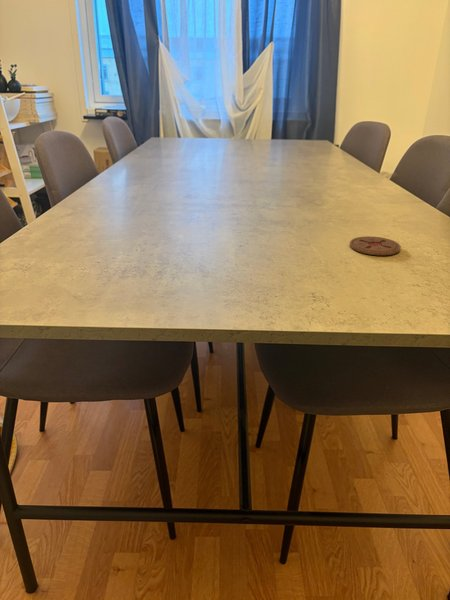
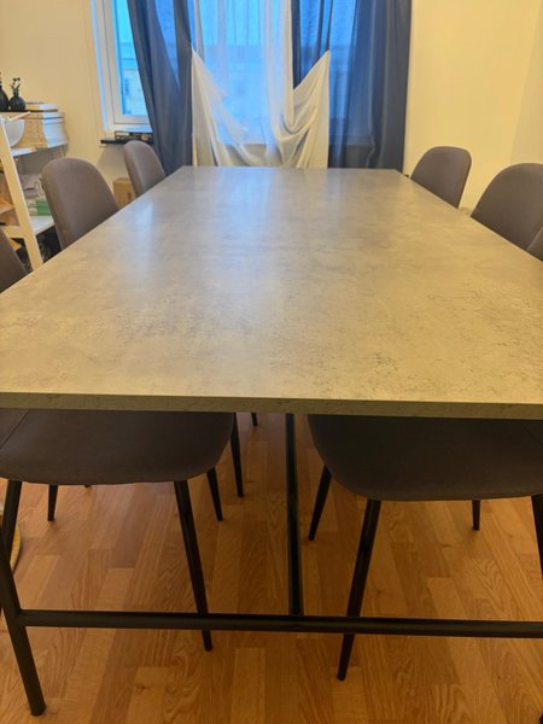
- coaster [349,235,402,256]
